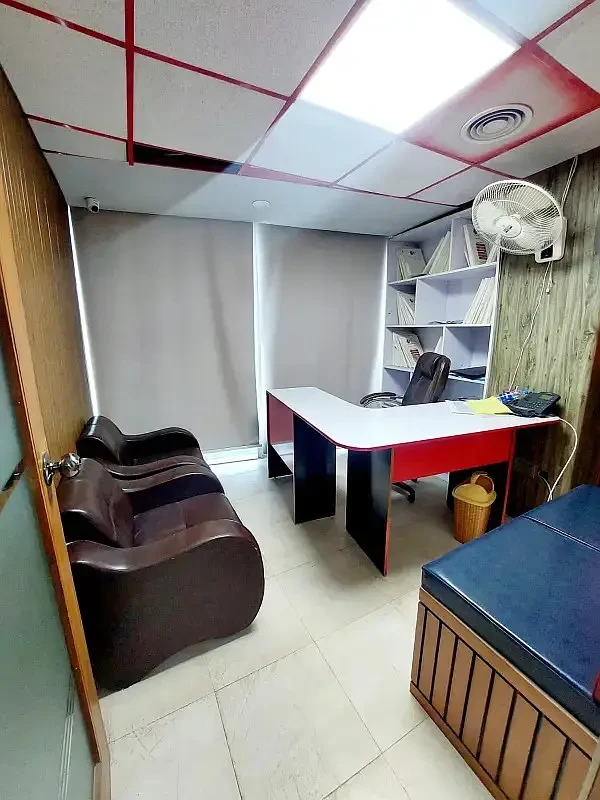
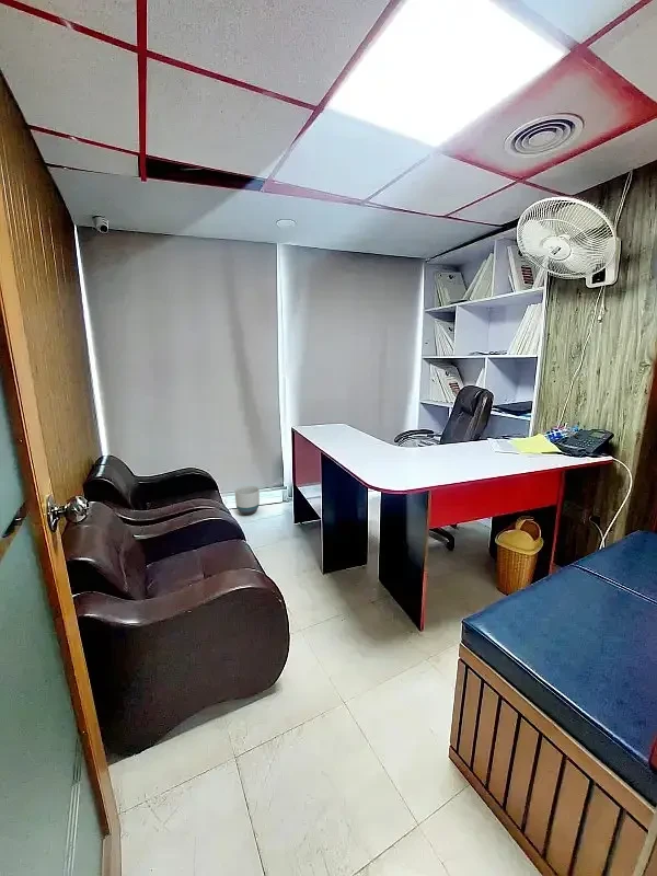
+ planter [234,485,261,516]
